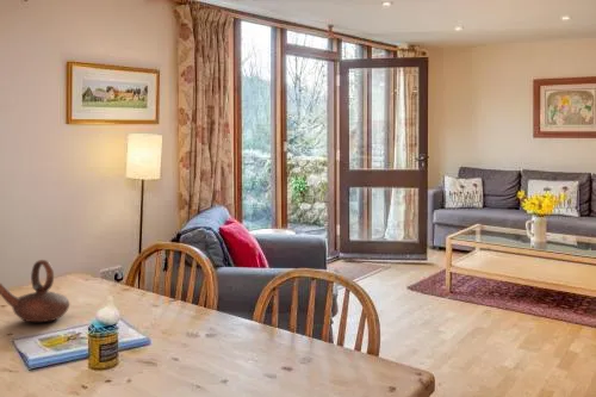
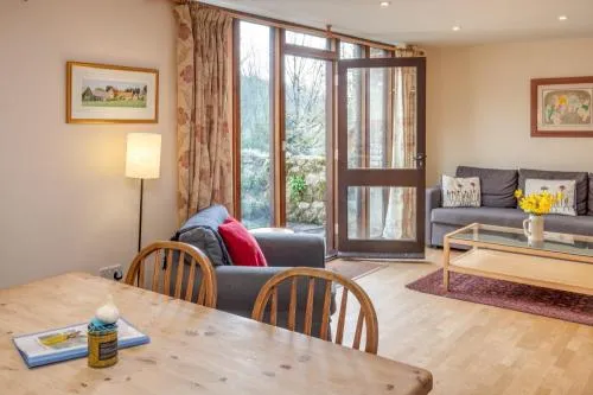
- teapot [0,259,70,323]
